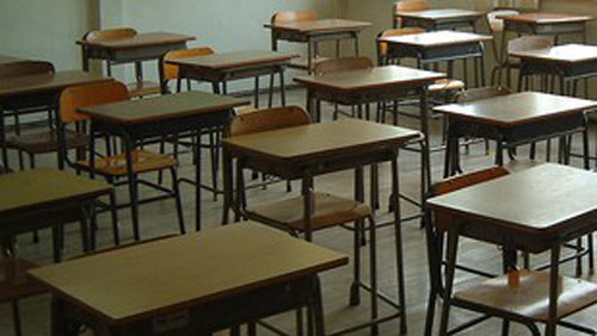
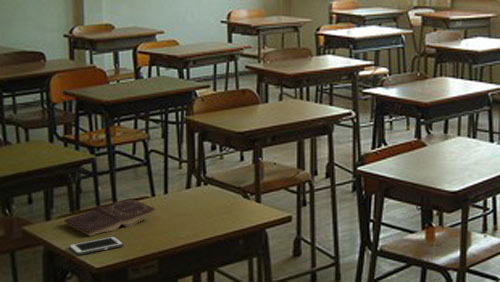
+ cell phone [68,236,125,256]
+ book [63,197,156,237]
